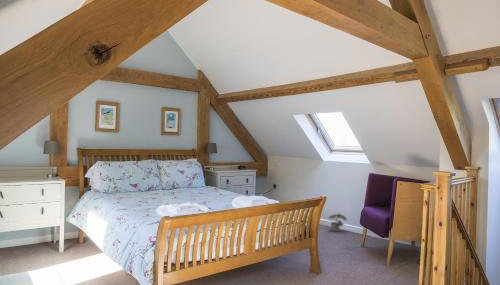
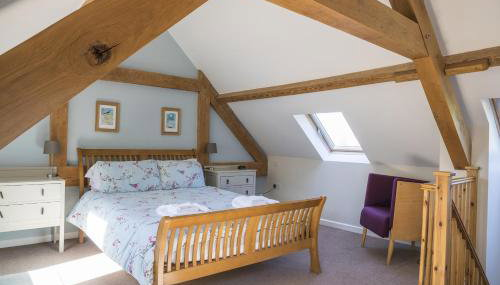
- potted plant [328,212,348,233]
